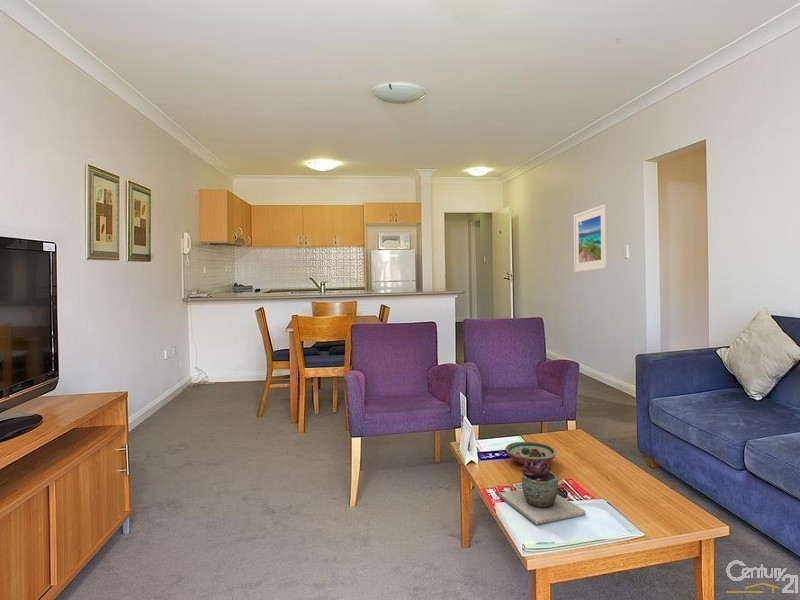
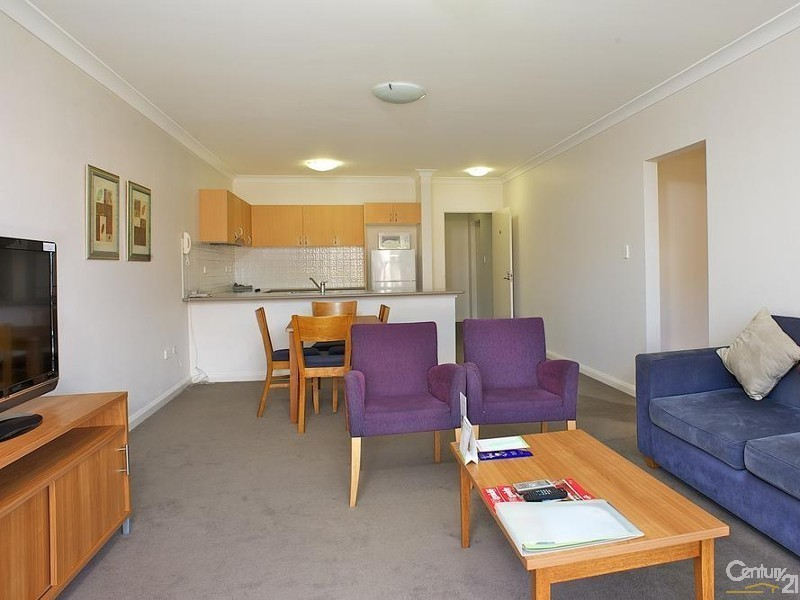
- succulent plant [498,458,587,525]
- decorative bowl [504,441,557,465]
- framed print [573,203,609,273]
